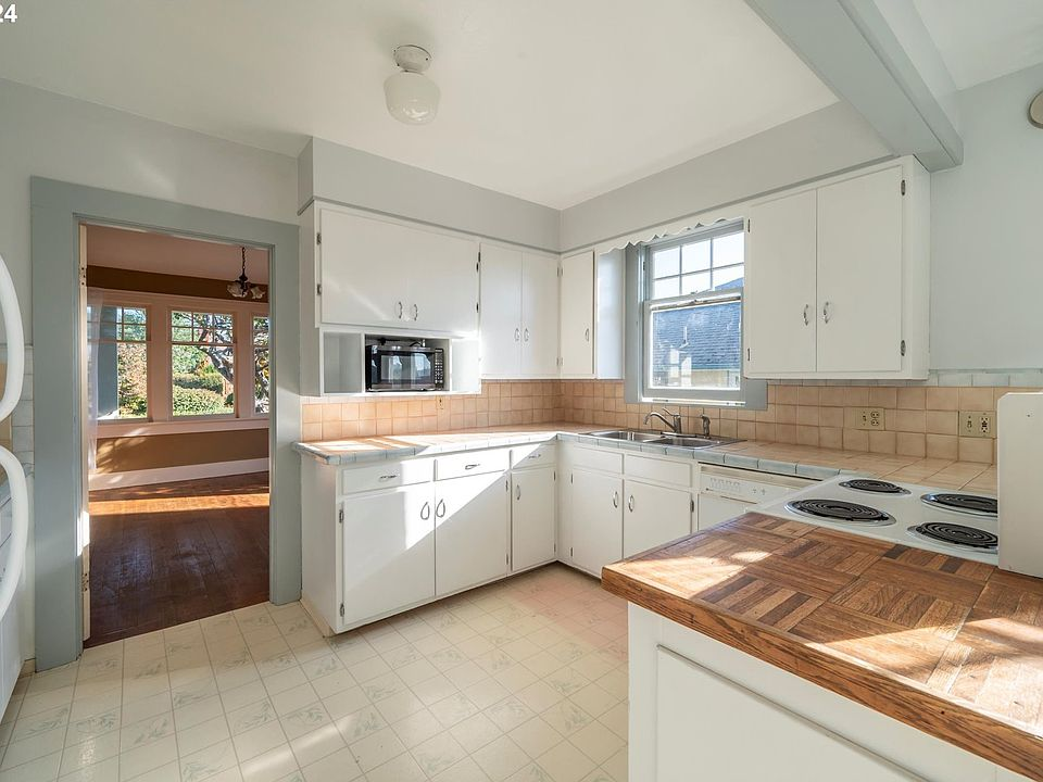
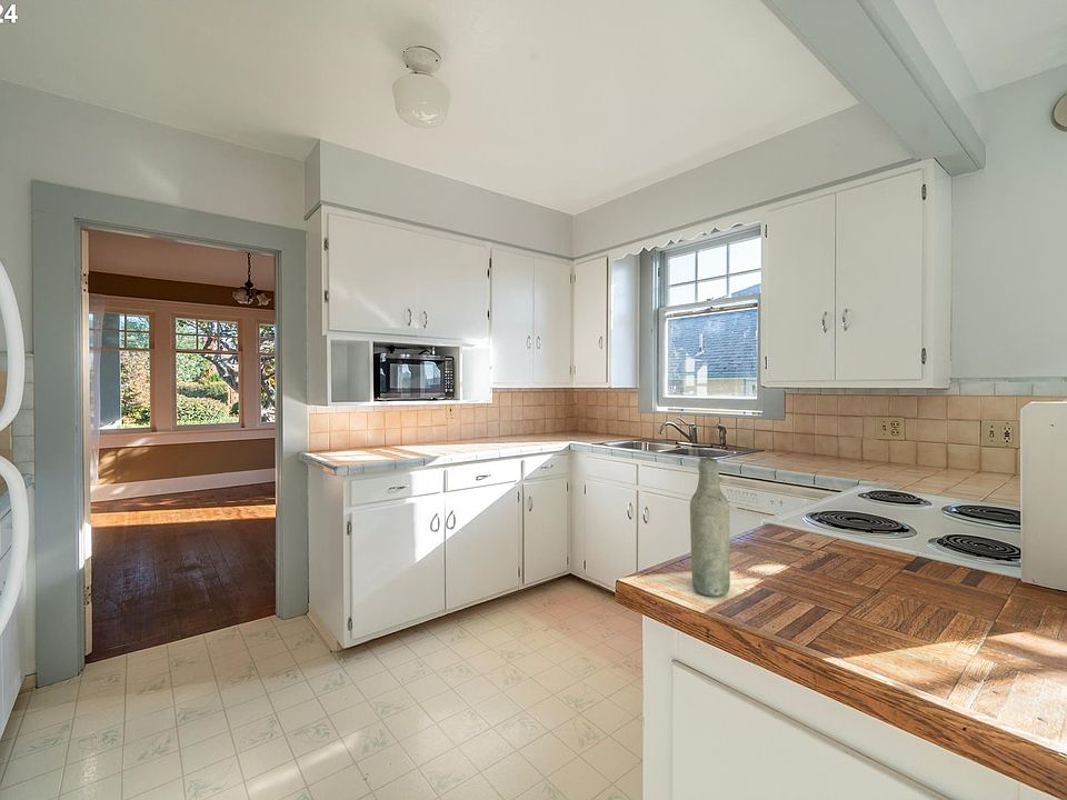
+ bottle [689,456,731,598]
